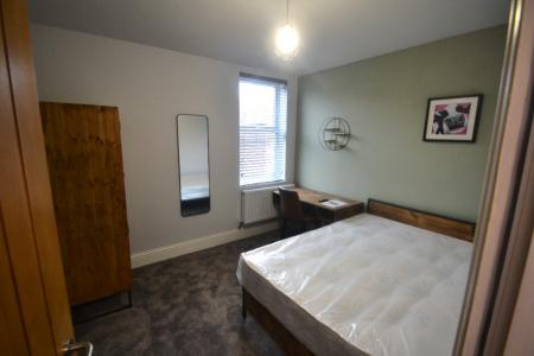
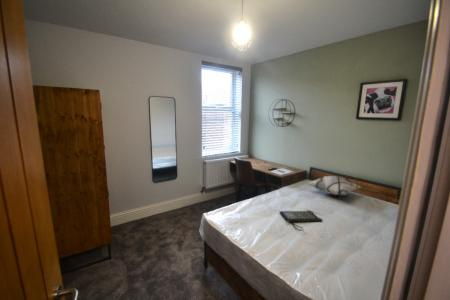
+ clutch bag [278,210,324,232]
+ decorative pillow [306,175,361,196]
